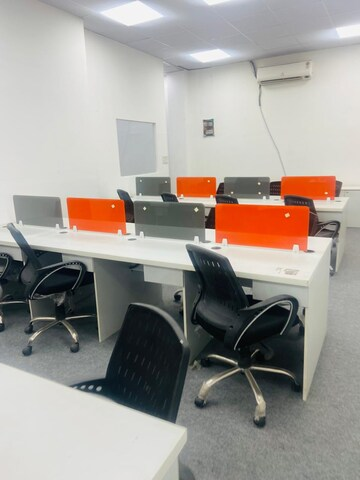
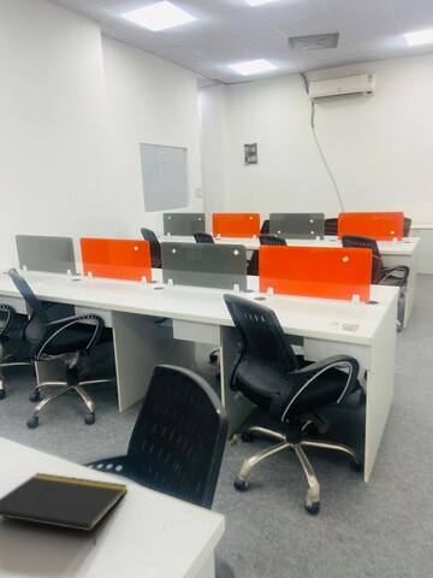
+ notepad [0,472,129,547]
+ ceiling vent [286,31,340,53]
